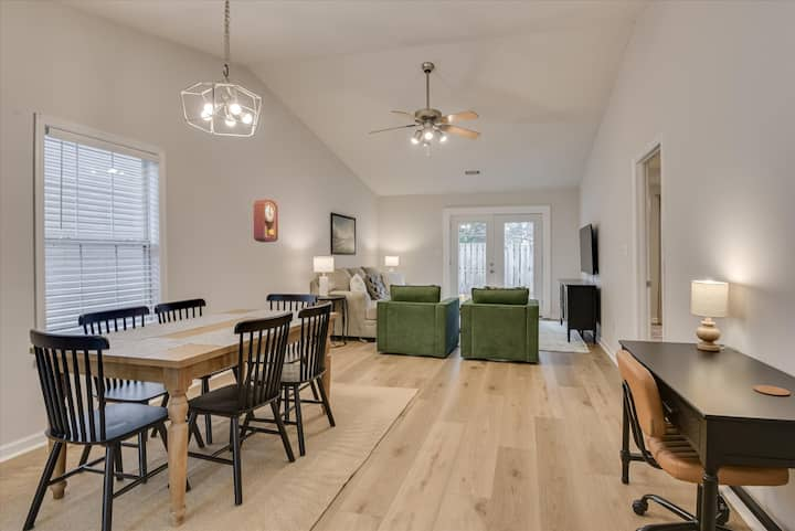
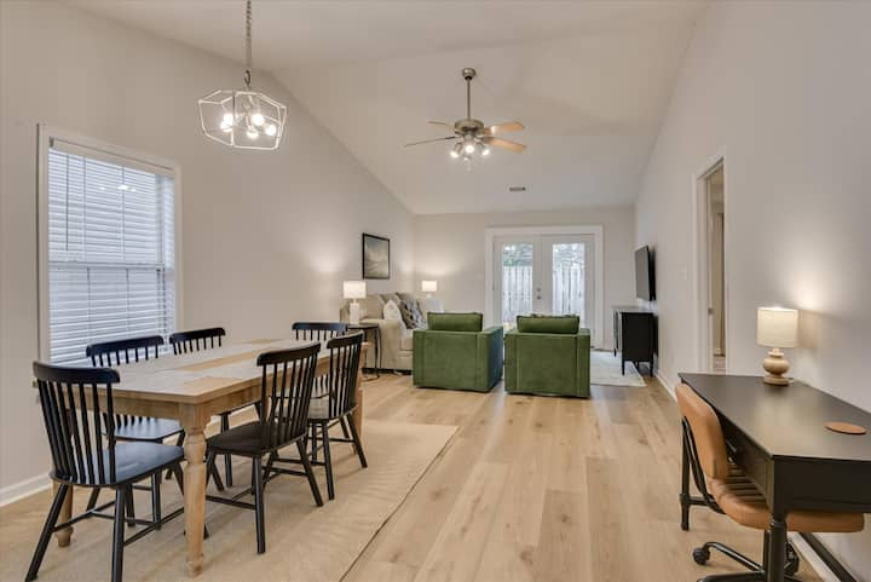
- pendulum clock [253,199,279,243]
